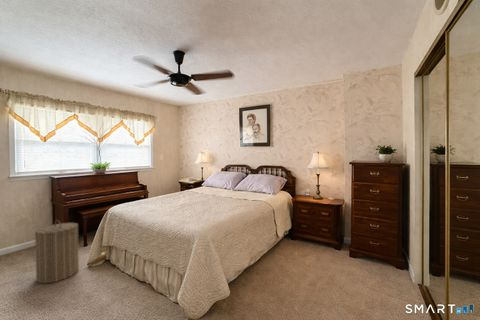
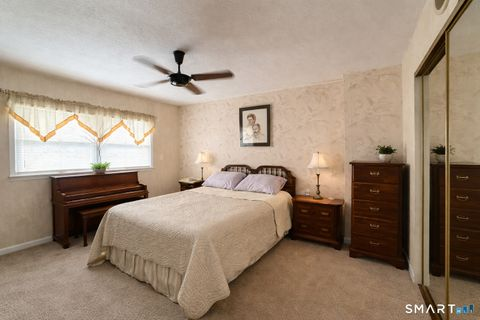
- laundry hamper [34,219,80,284]
